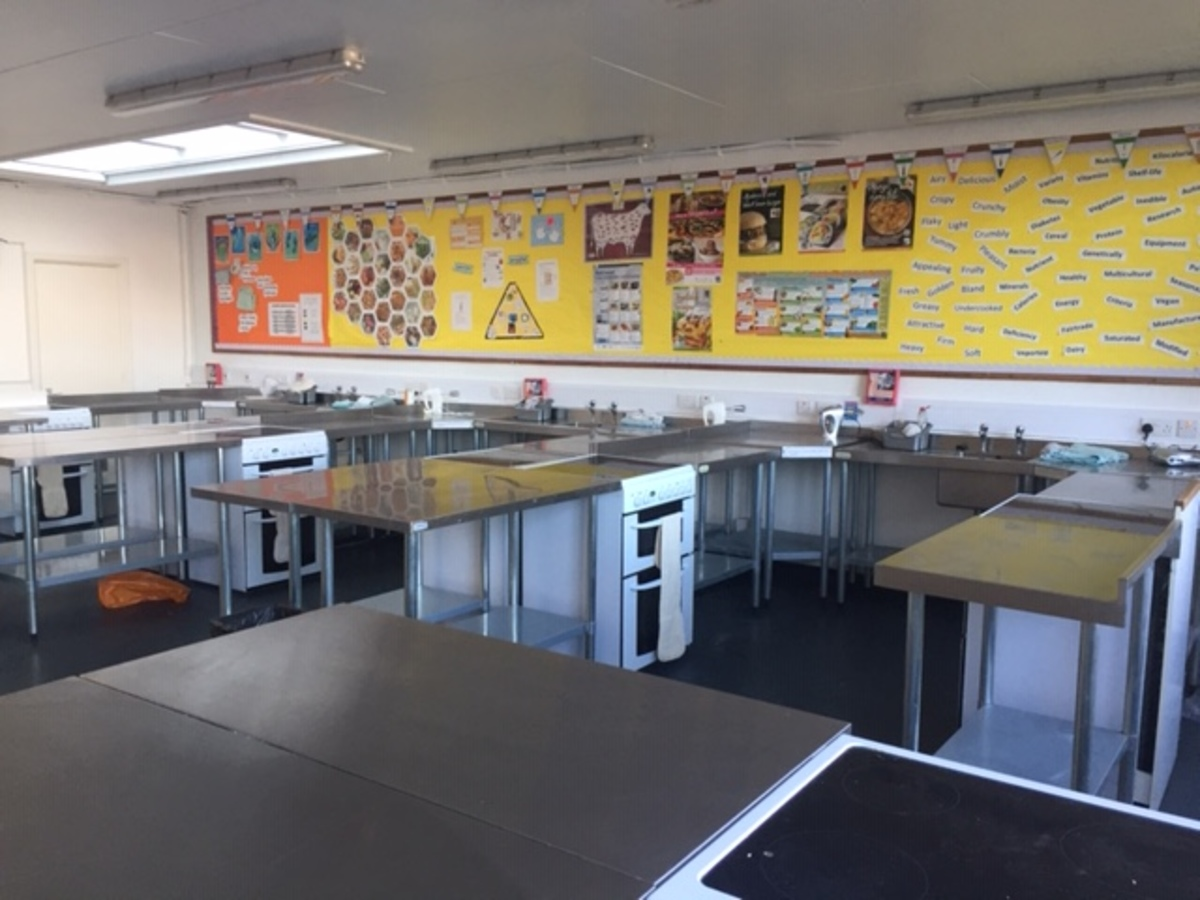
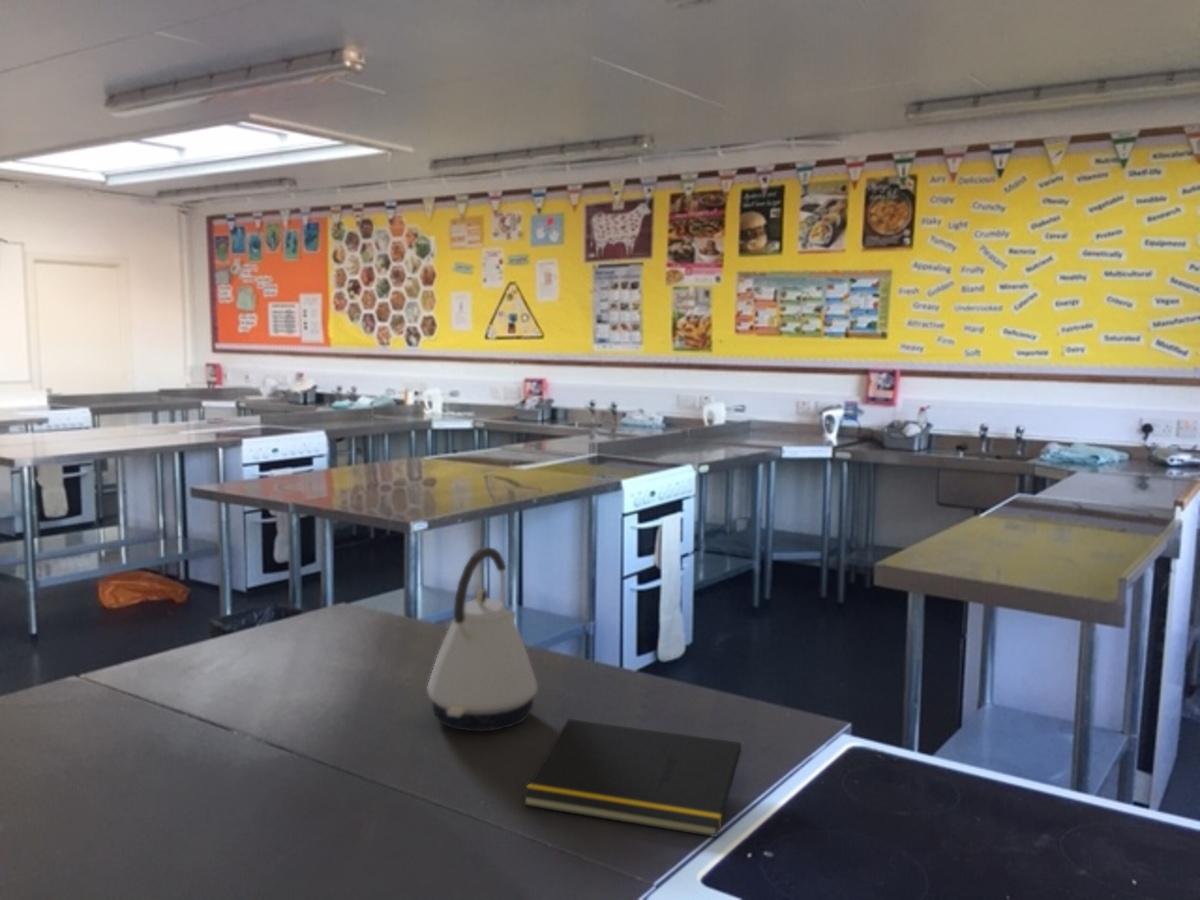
+ kettle [427,546,538,733]
+ notepad [522,718,742,838]
